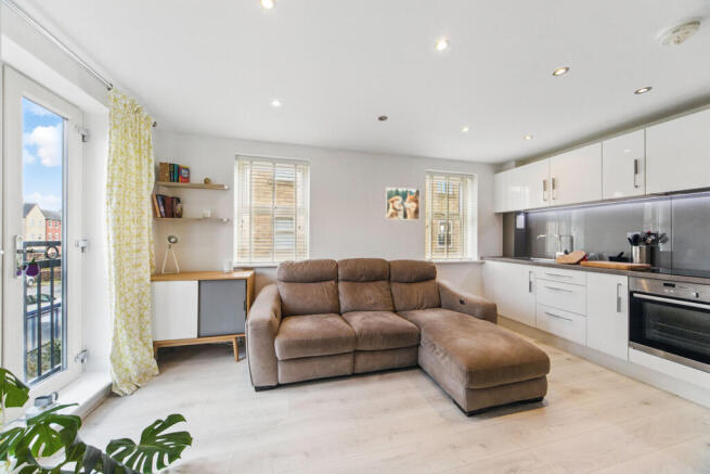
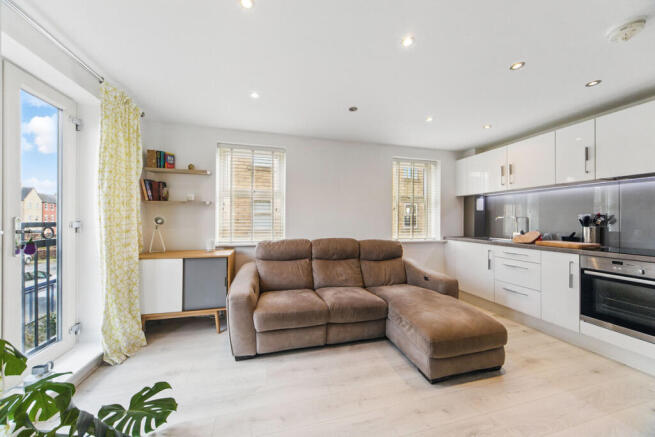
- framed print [385,187,421,221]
